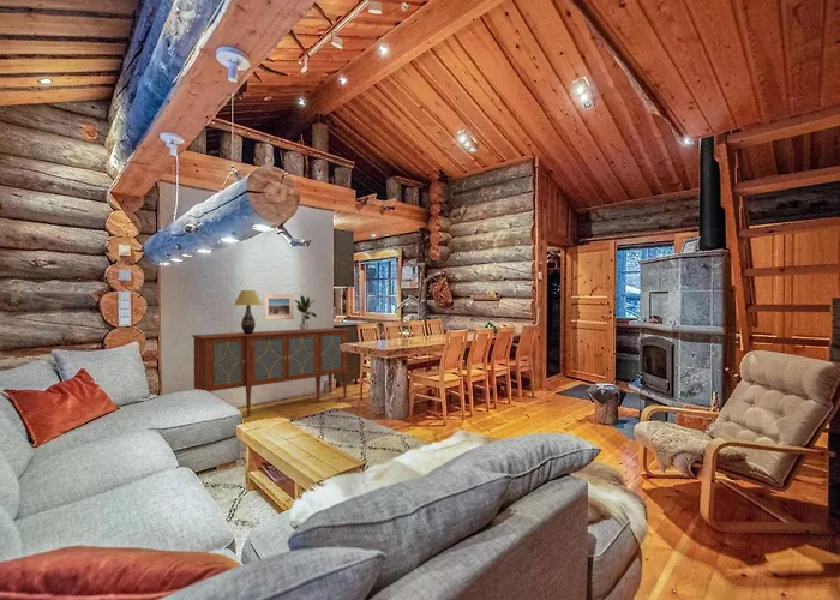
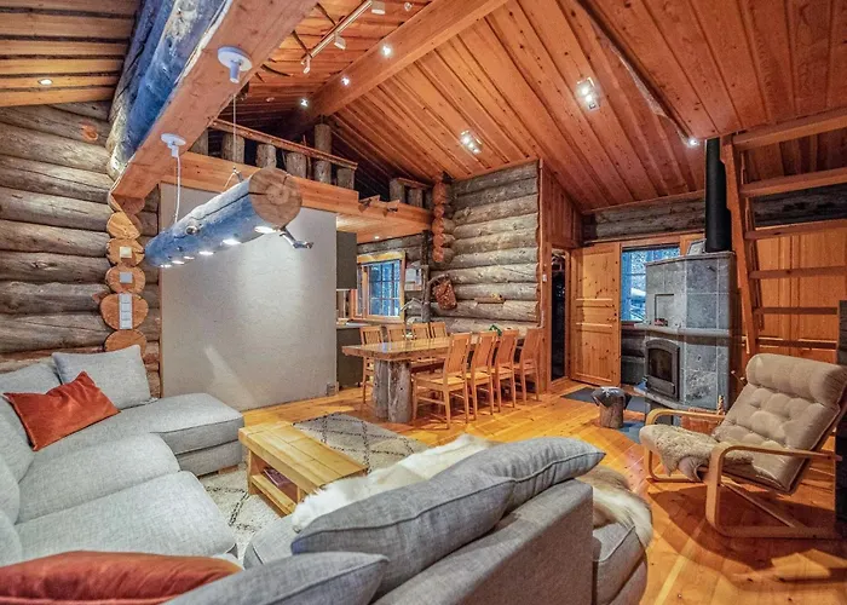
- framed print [263,293,295,322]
- table lamp [233,289,263,334]
- potted plant [294,294,318,331]
- sideboard [190,326,350,418]
